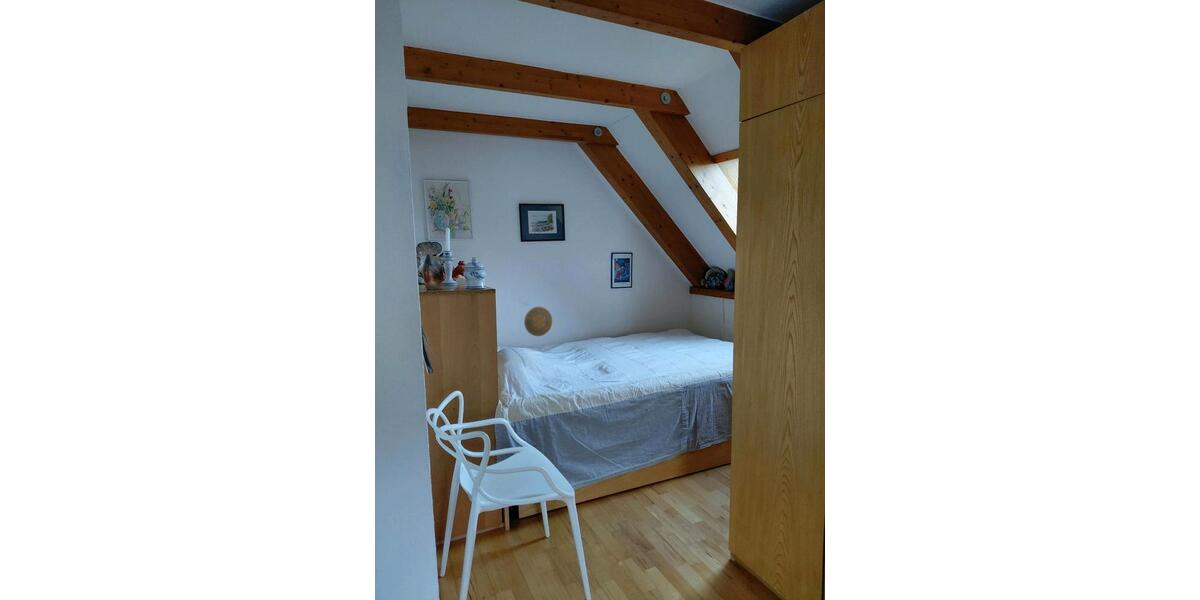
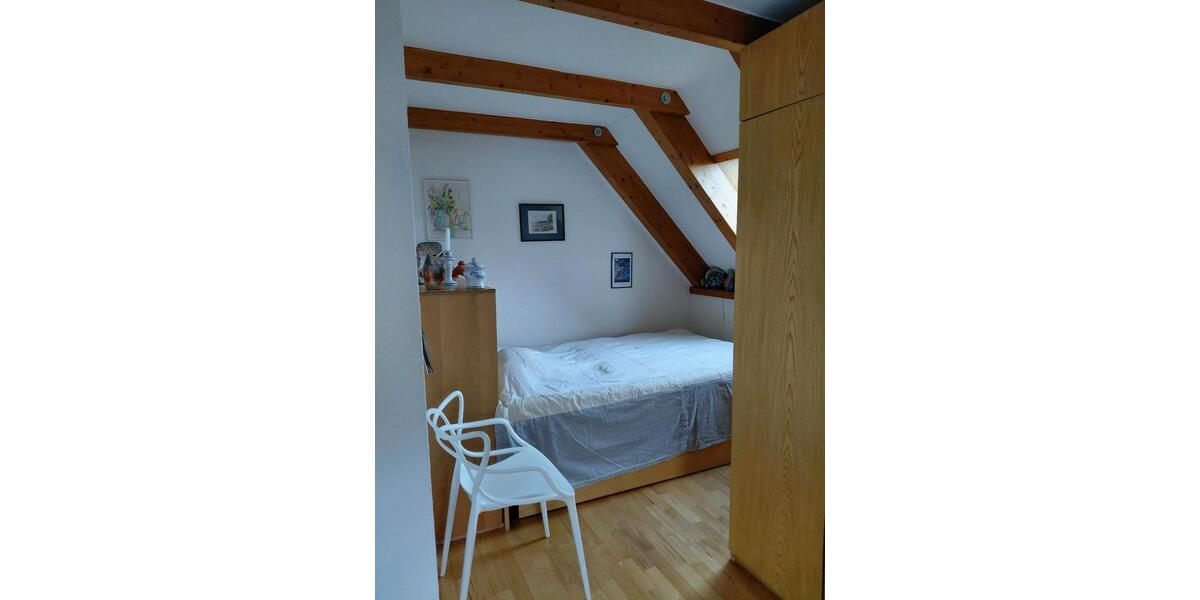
- decorative plate [523,306,553,337]
